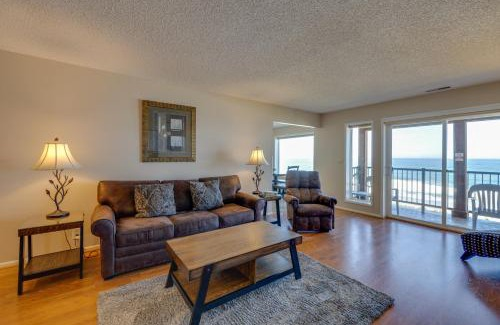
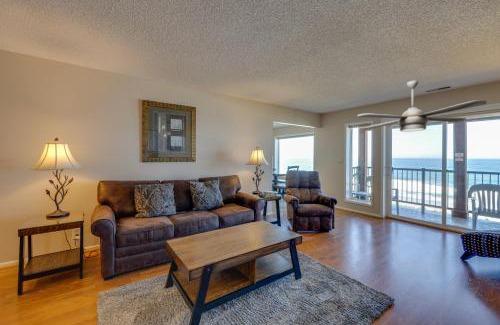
+ ceiling fan [356,80,488,133]
